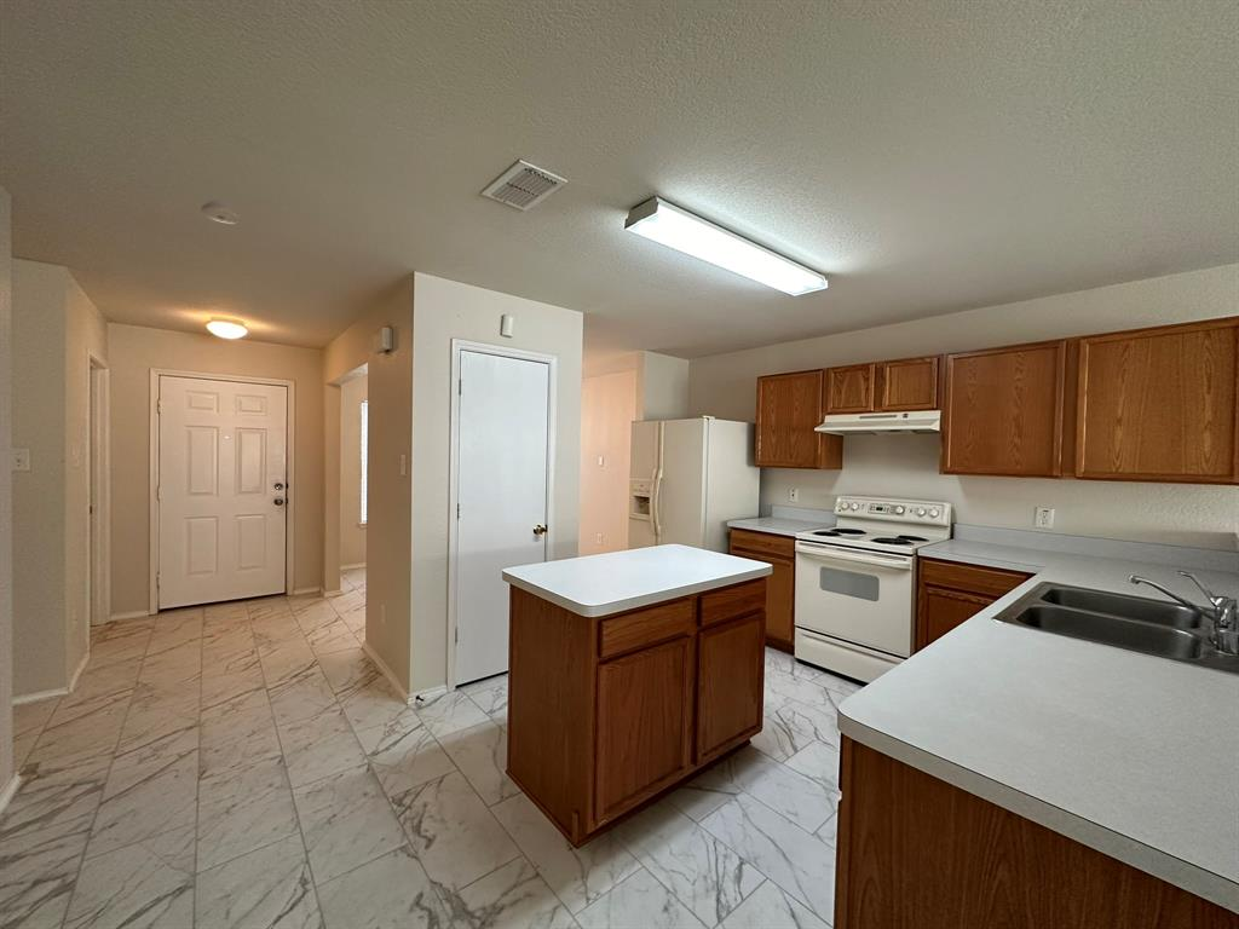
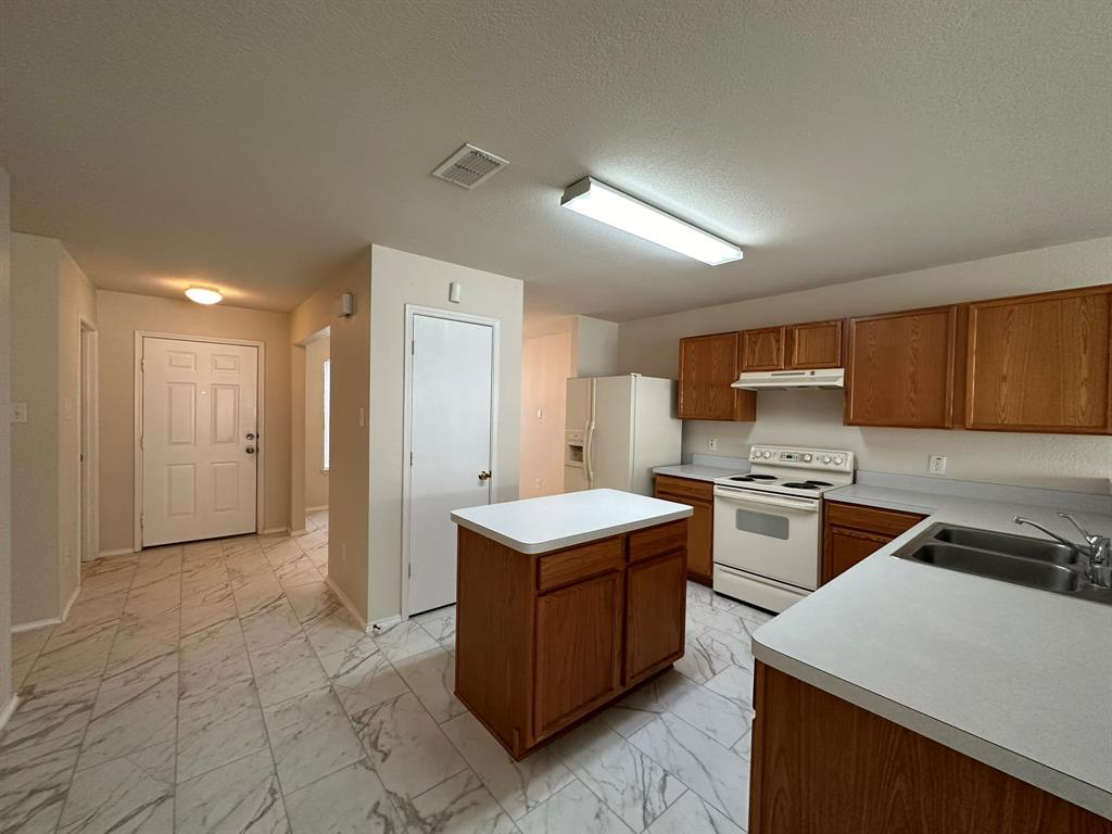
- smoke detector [200,198,241,225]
